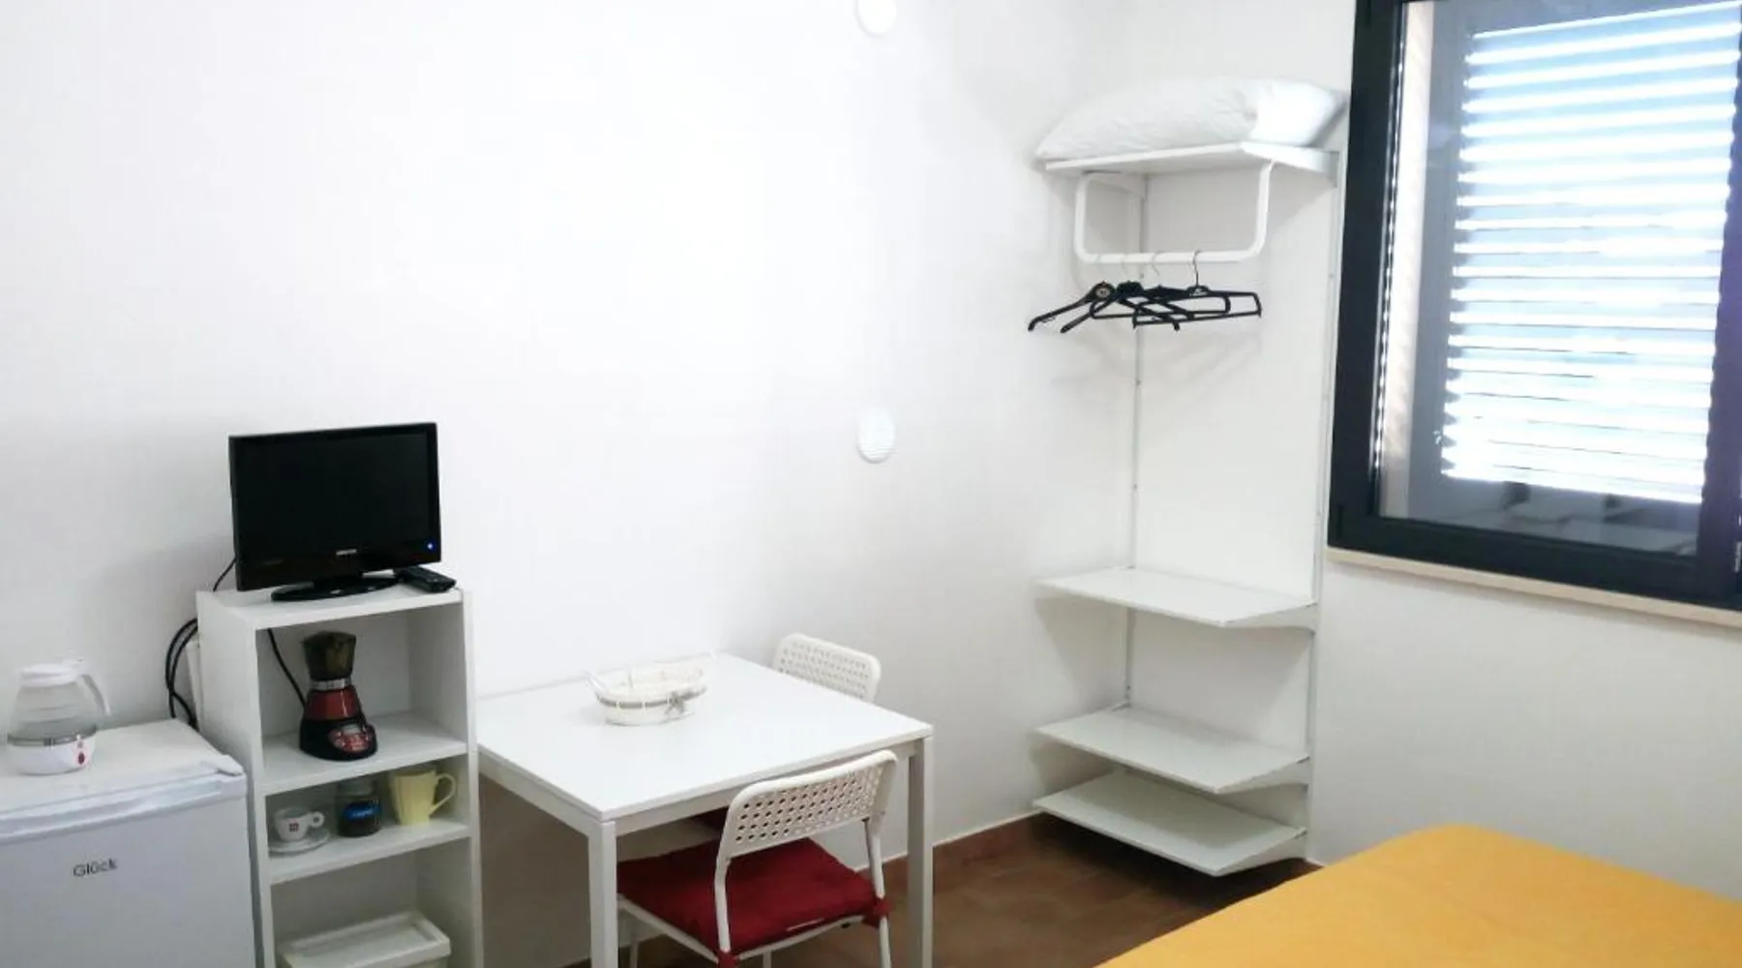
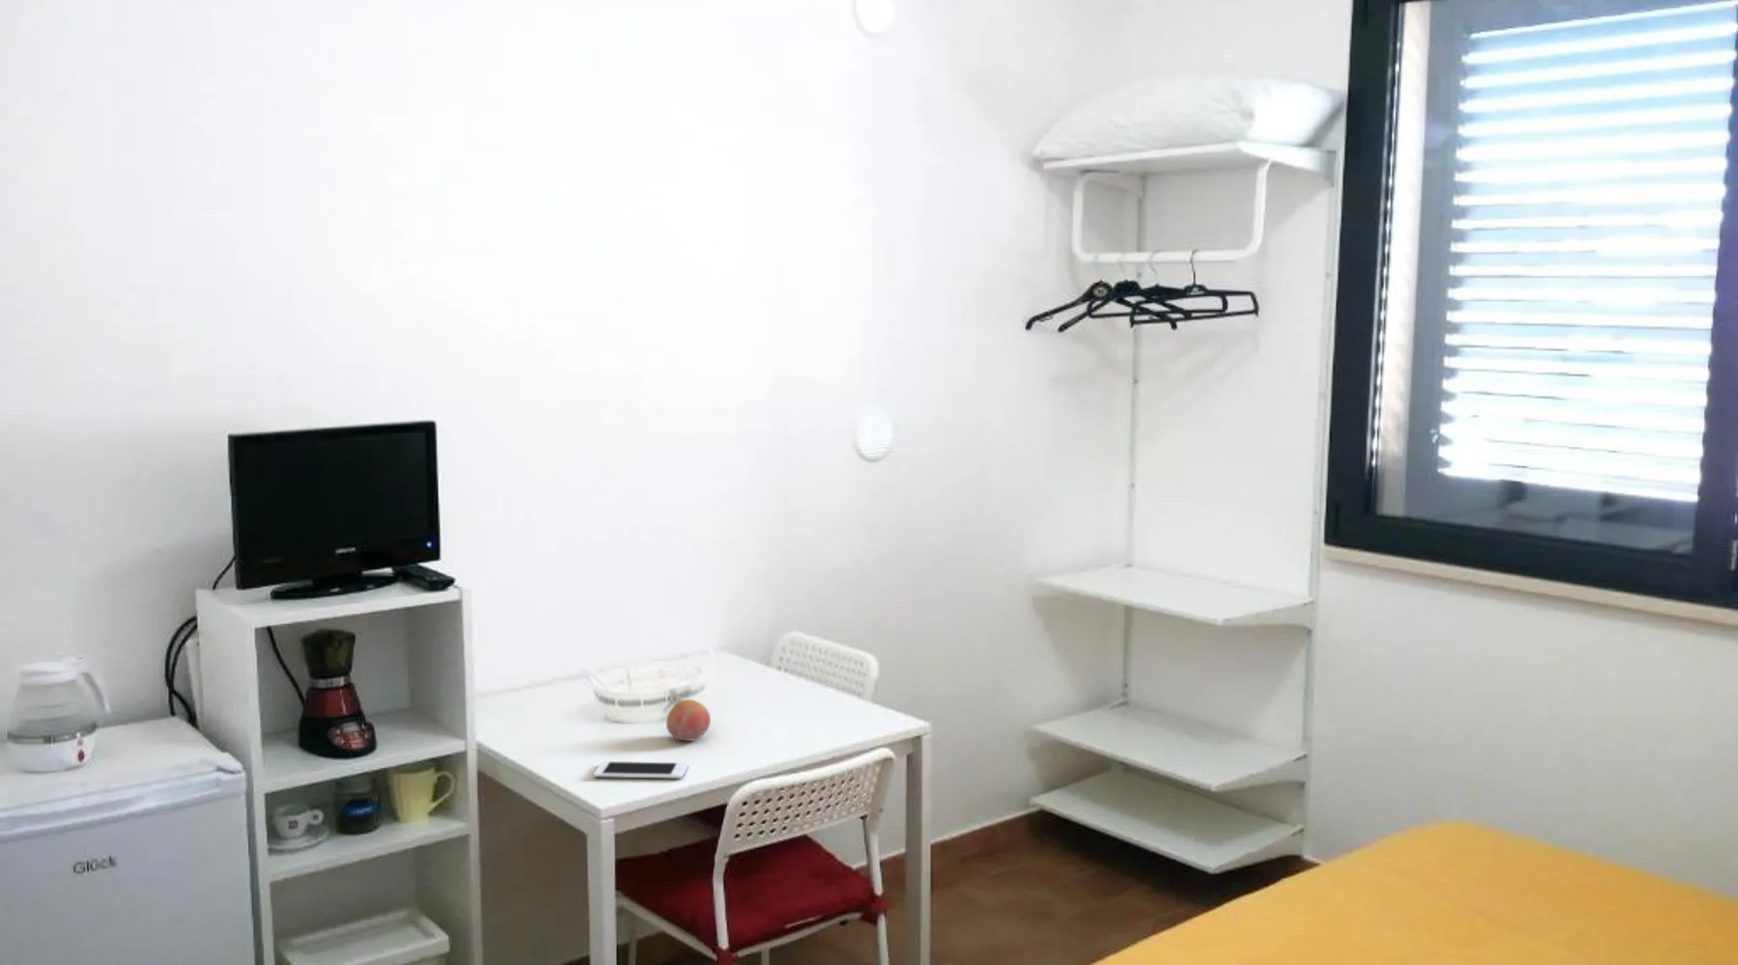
+ cell phone [593,761,689,780]
+ fruit [666,699,712,742]
